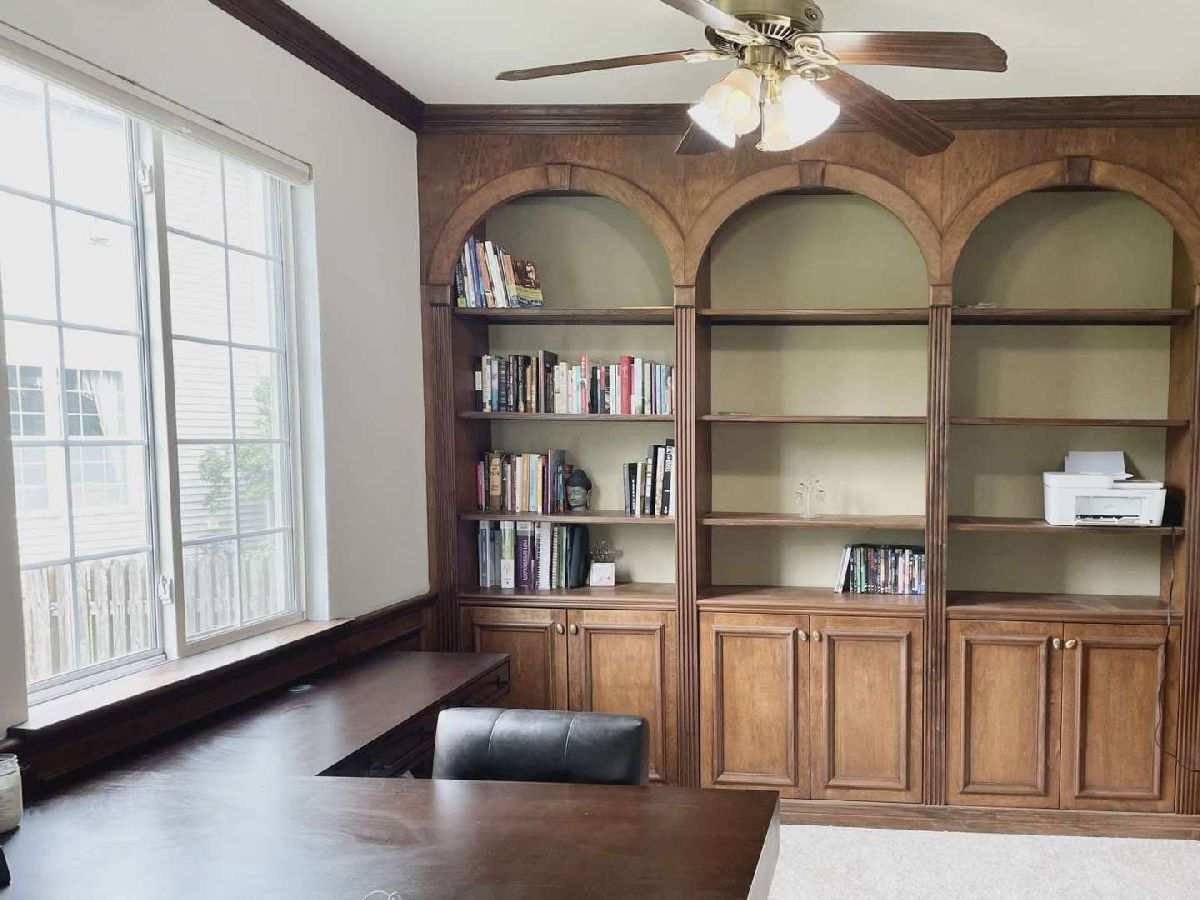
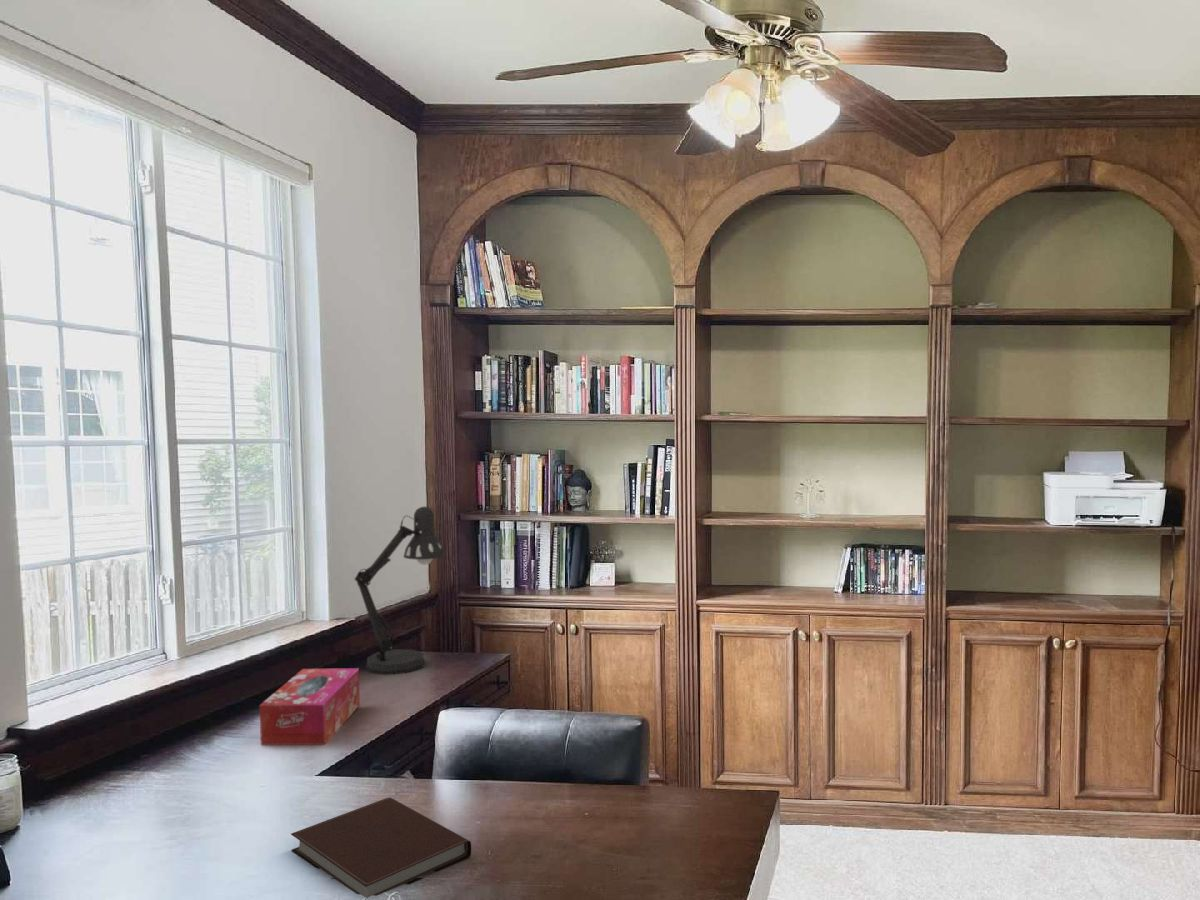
+ notebook [290,797,472,899]
+ desk lamp [354,505,447,676]
+ tissue box [259,667,361,746]
